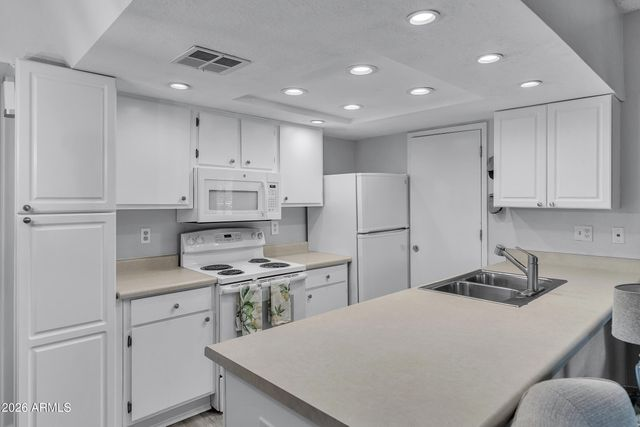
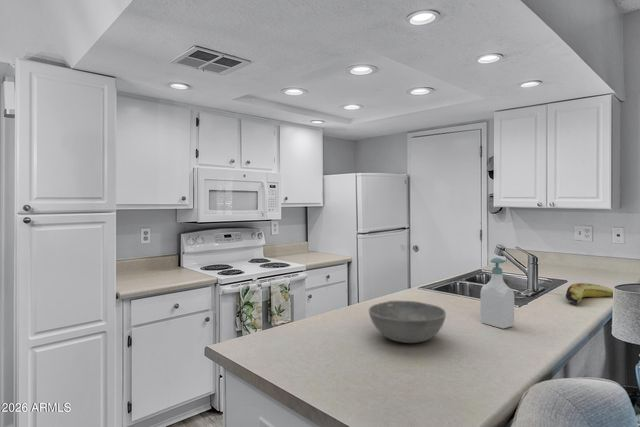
+ banana [565,282,614,305]
+ bowl [368,300,447,344]
+ soap bottle [480,257,515,330]
